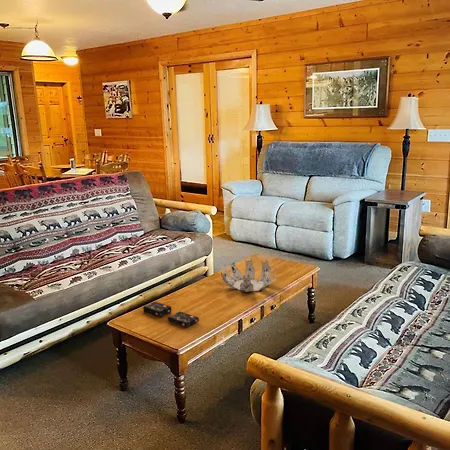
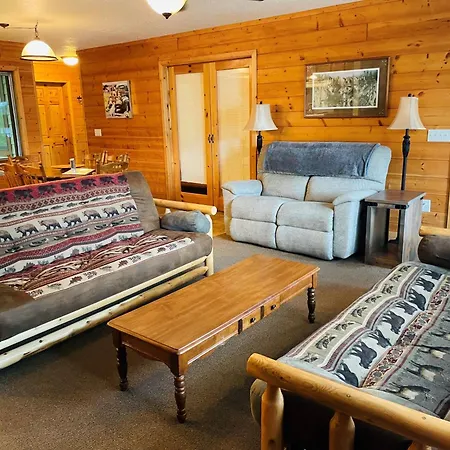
- decorative bowl [220,257,277,293]
- product box [142,301,200,329]
